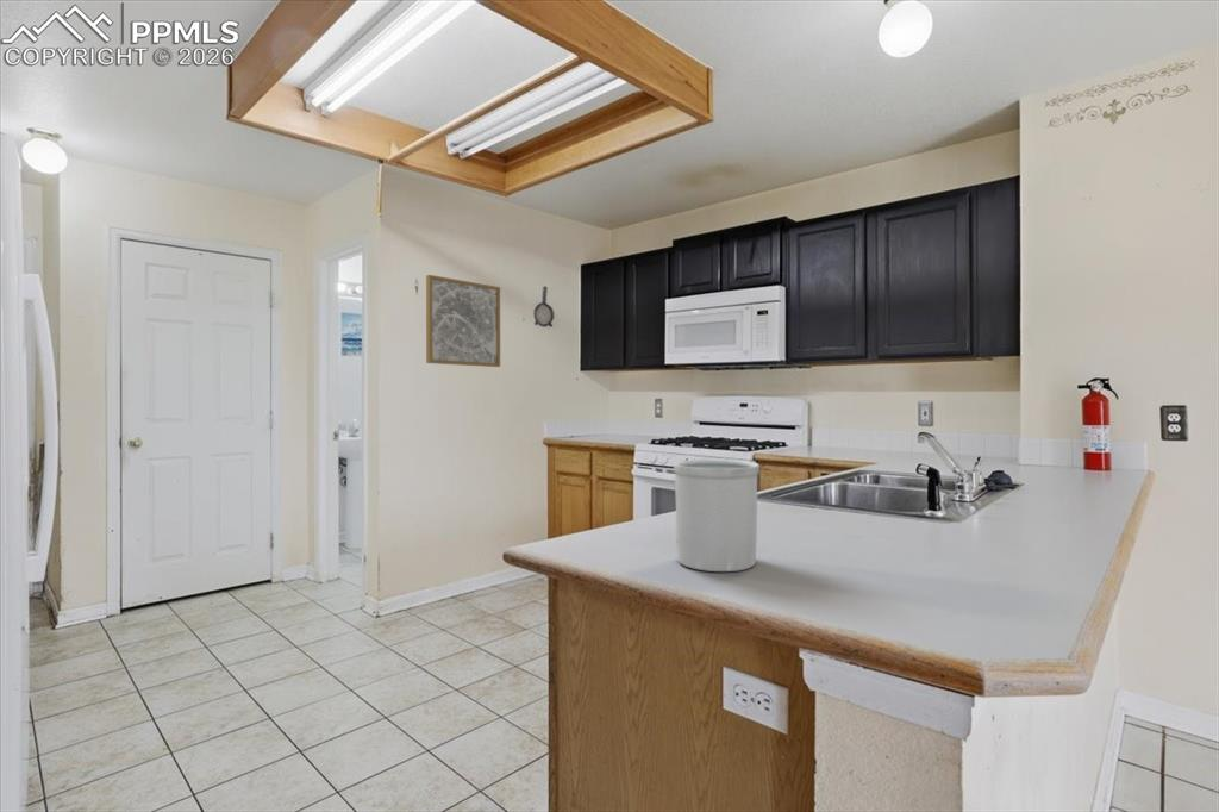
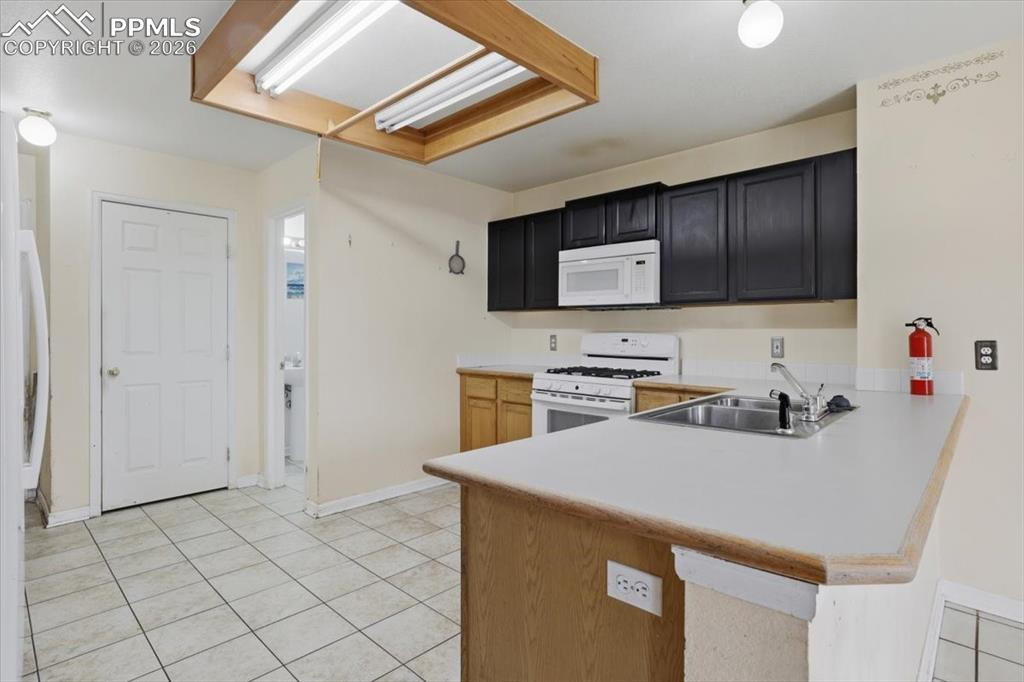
- utensil holder [673,458,761,573]
- wall art [425,274,501,368]
